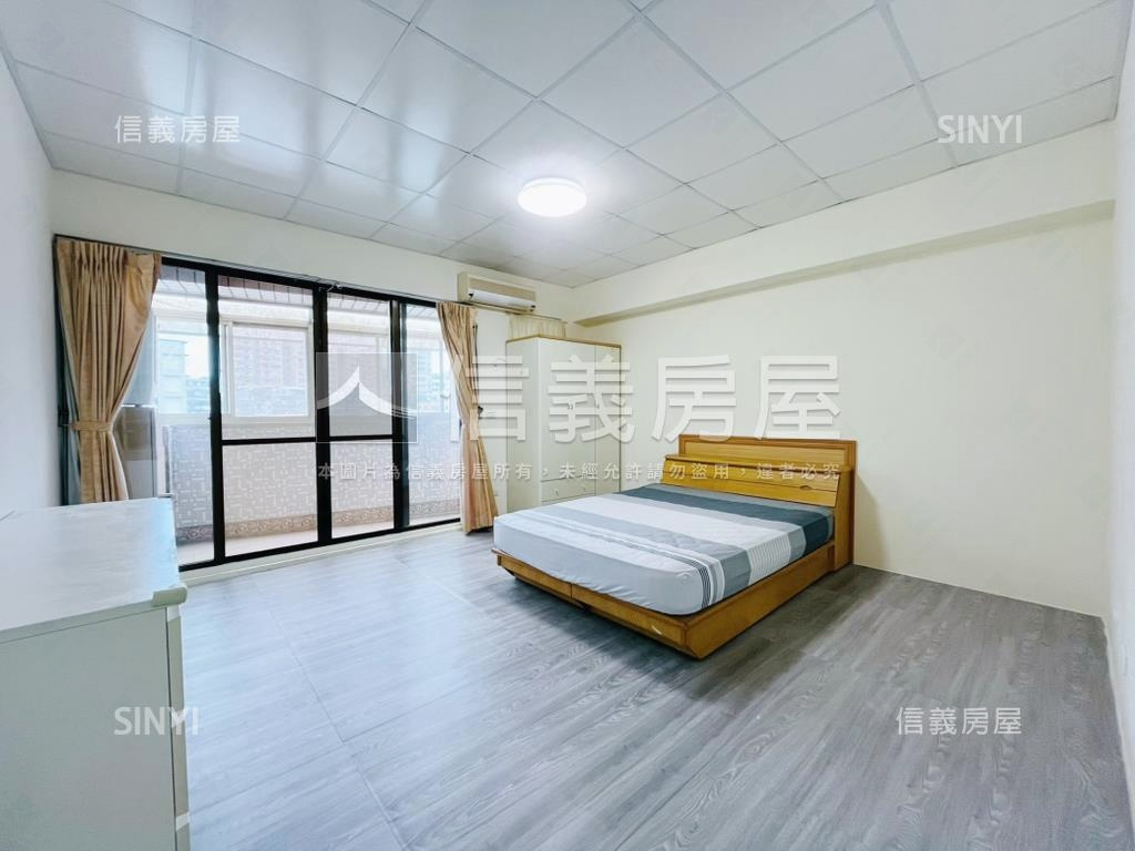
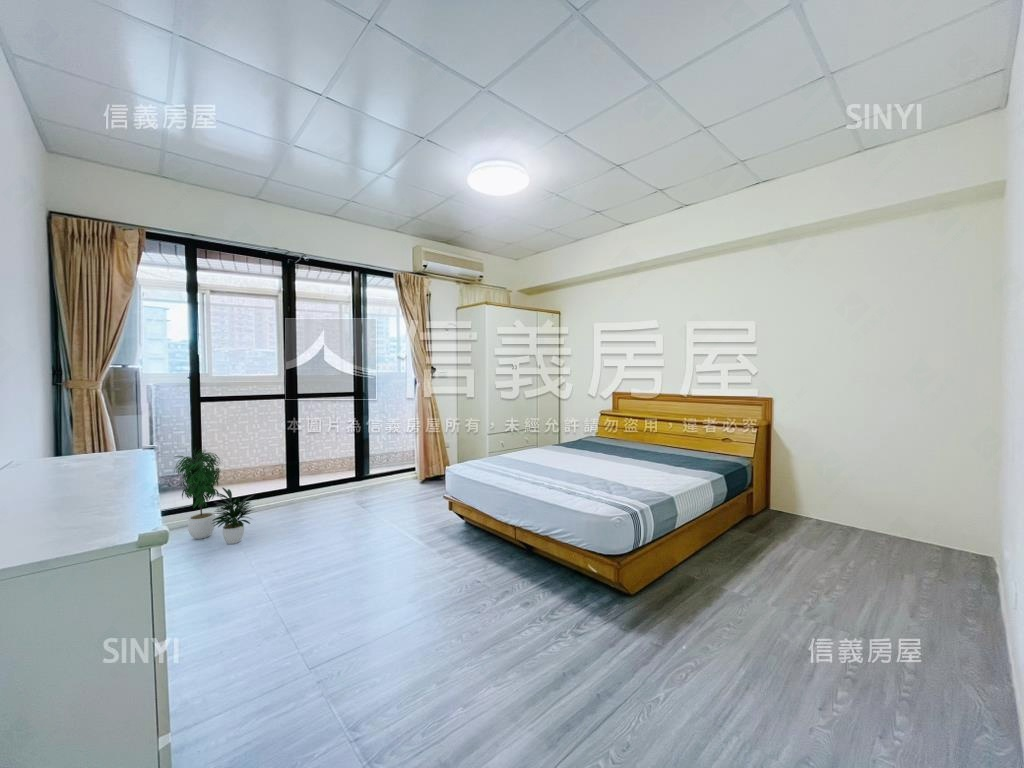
+ potted plant [173,446,256,545]
